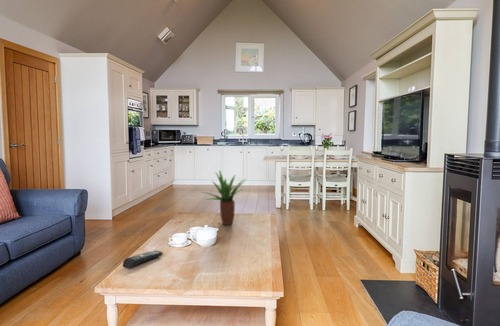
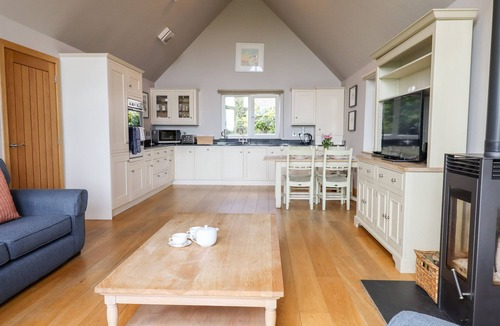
- remote control [122,250,164,269]
- potted plant [202,169,248,226]
